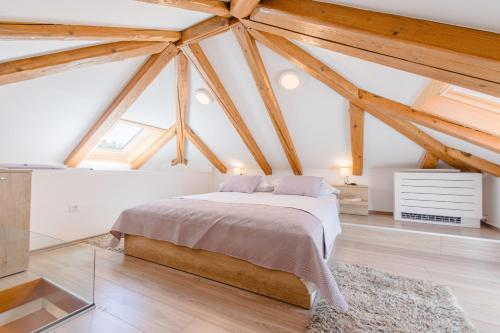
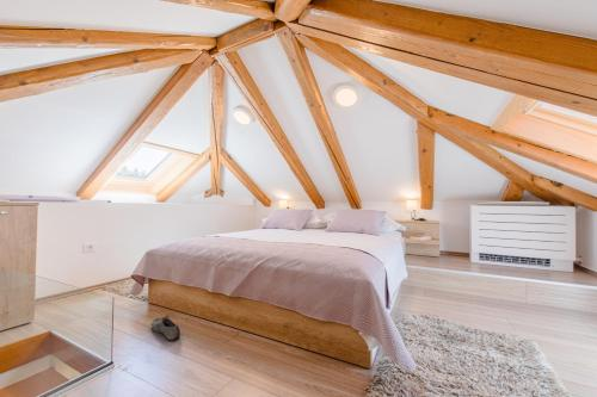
+ shoe [150,312,181,342]
